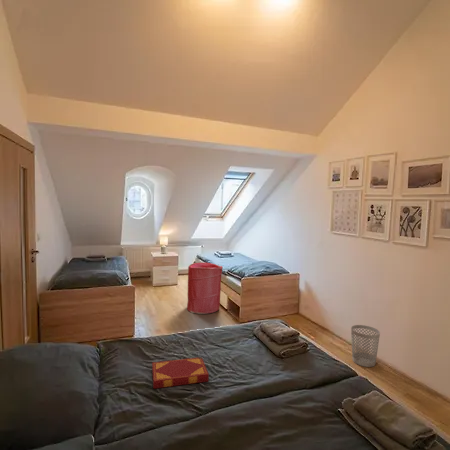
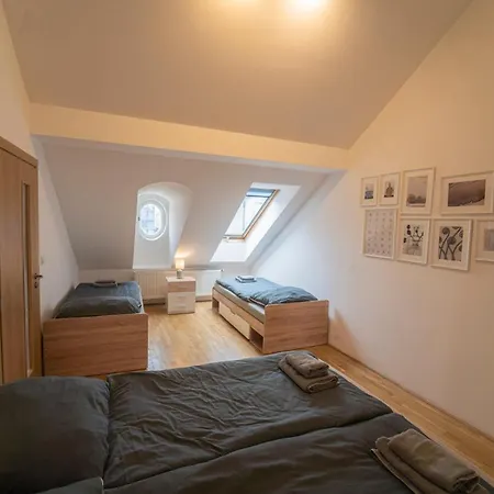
- laundry hamper [186,262,224,315]
- wastebasket [350,324,381,368]
- hardback book [151,356,210,389]
